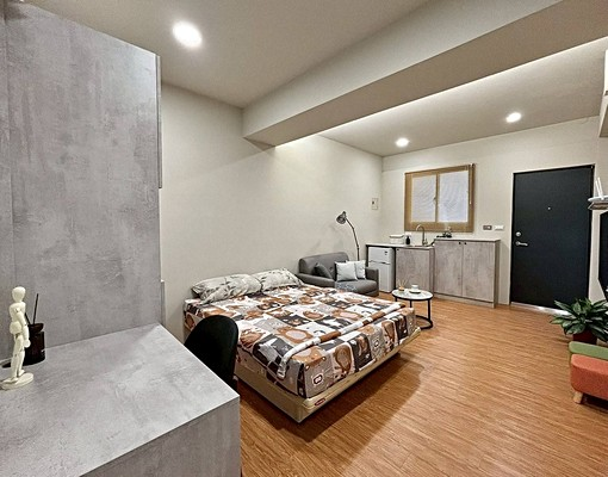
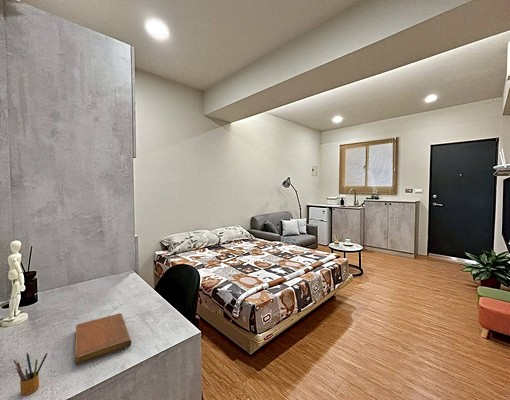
+ notebook [74,312,132,366]
+ pencil box [13,352,49,396]
